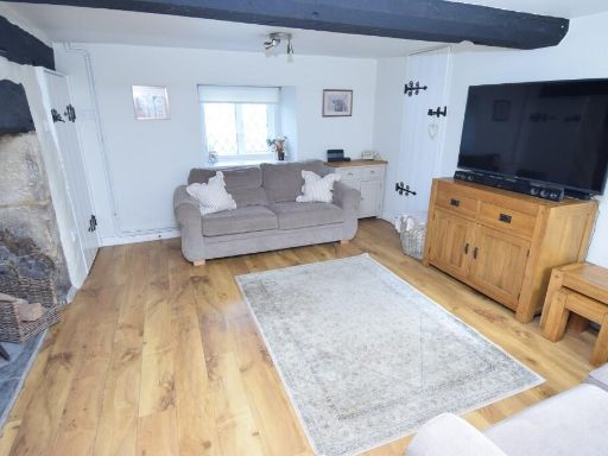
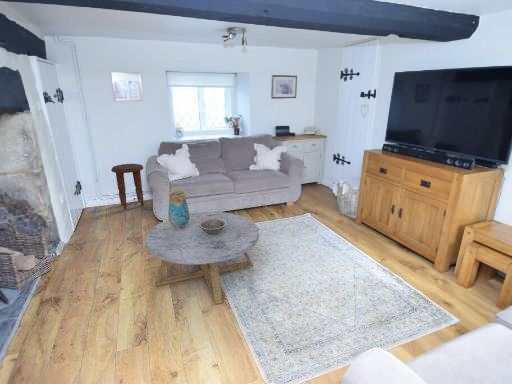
+ side table [111,163,145,210]
+ vase [167,190,190,229]
+ coffee table [145,211,260,305]
+ decorative bowl [199,219,227,236]
